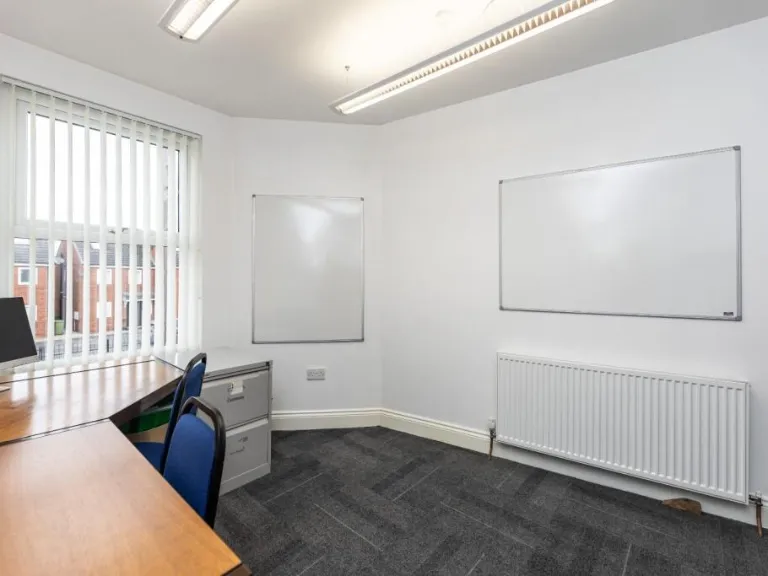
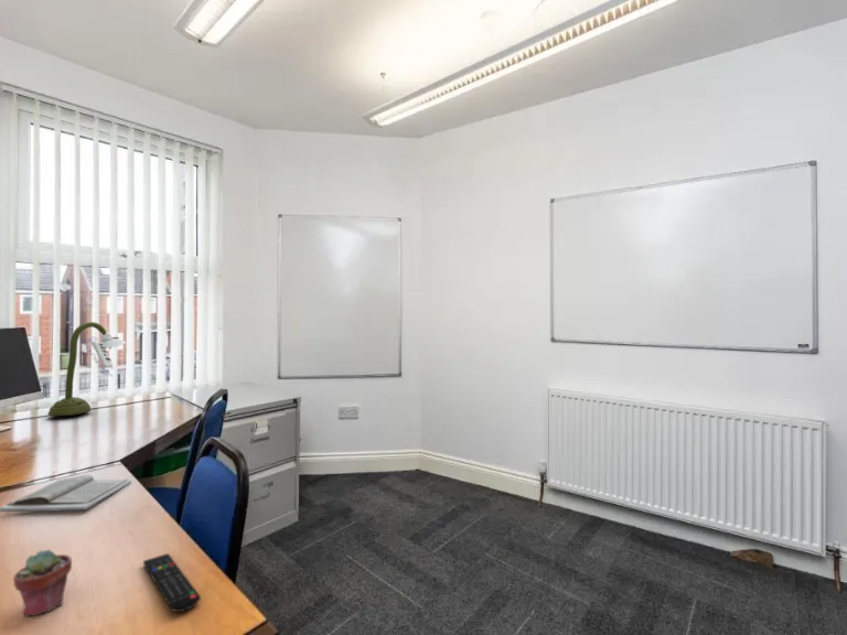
+ book [0,474,132,513]
+ desk lamp [47,321,127,418]
+ potted succulent [12,549,73,617]
+ remote control [142,552,202,613]
